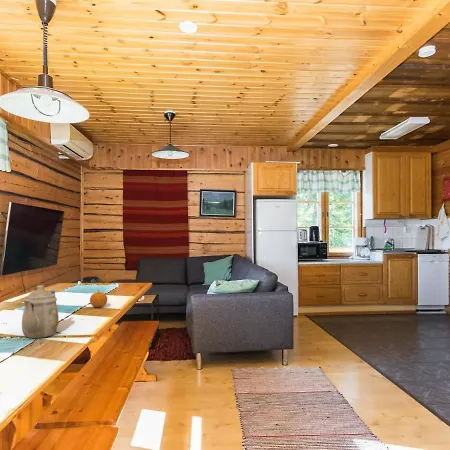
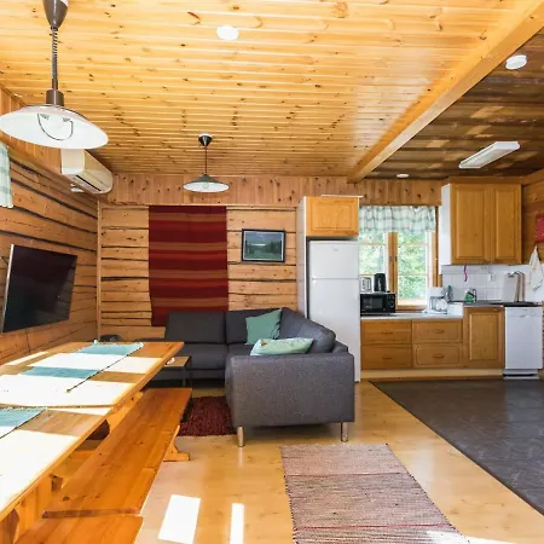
- fruit [89,289,108,308]
- teapot [21,284,60,339]
